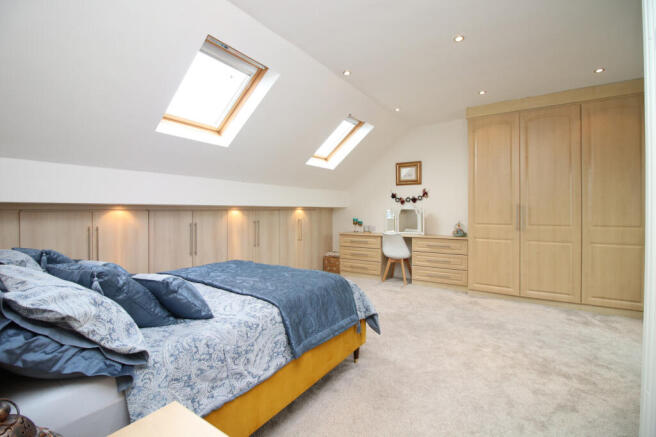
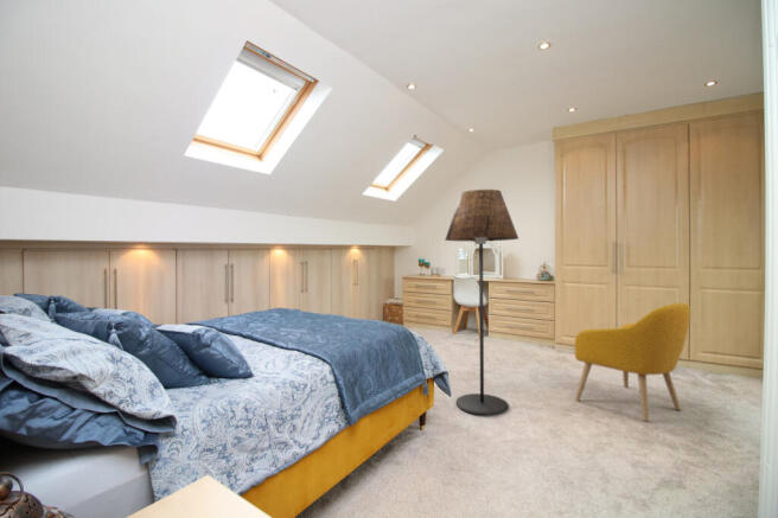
+ armchair [573,301,691,422]
+ floor lamp [444,188,519,416]
